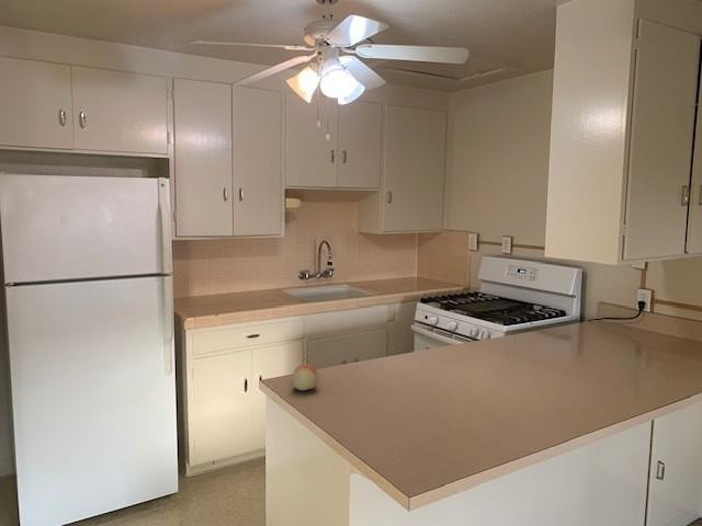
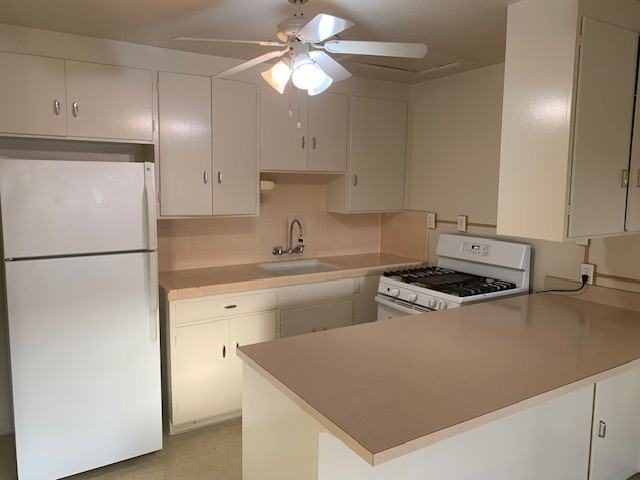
- fruit [291,364,319,391]
